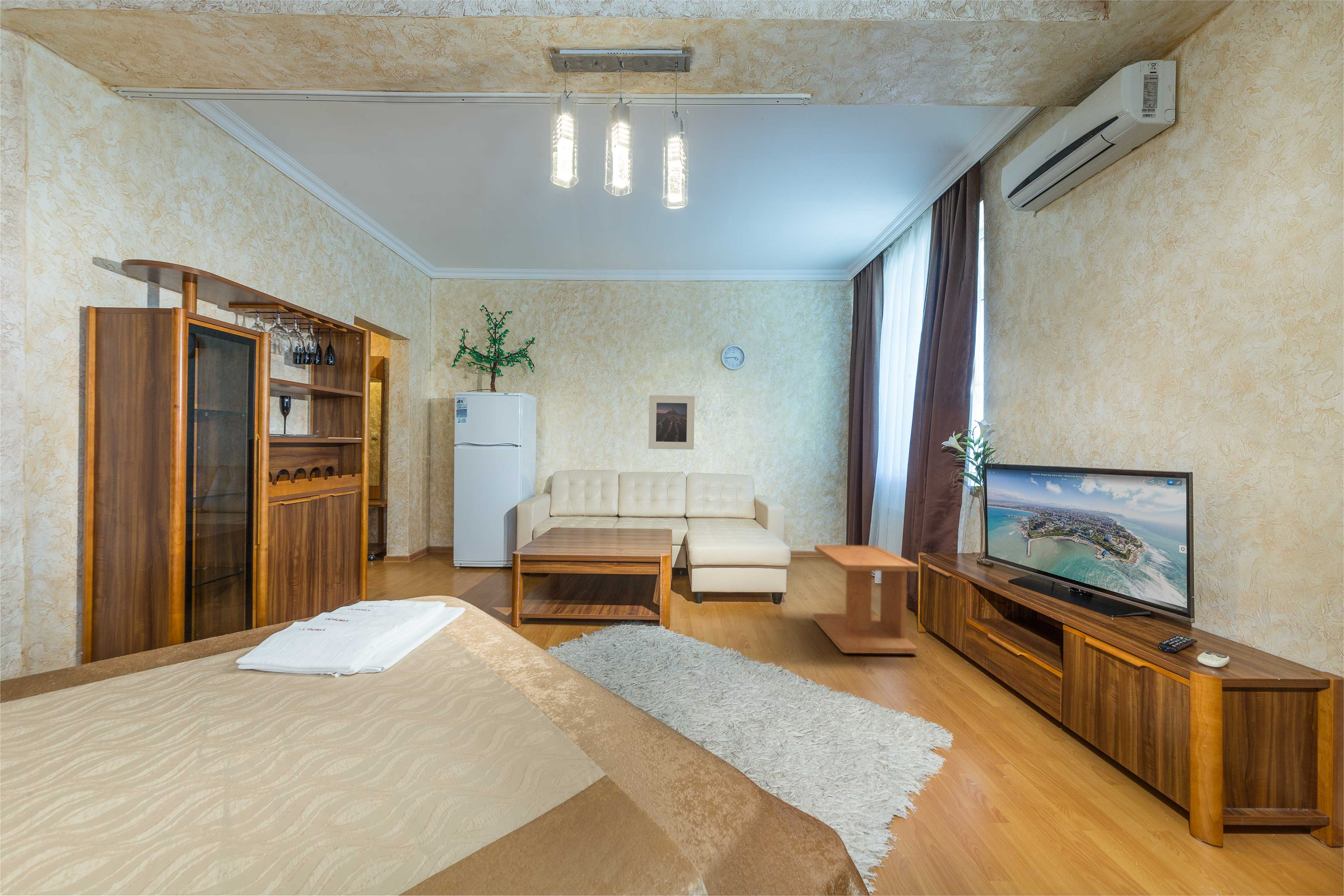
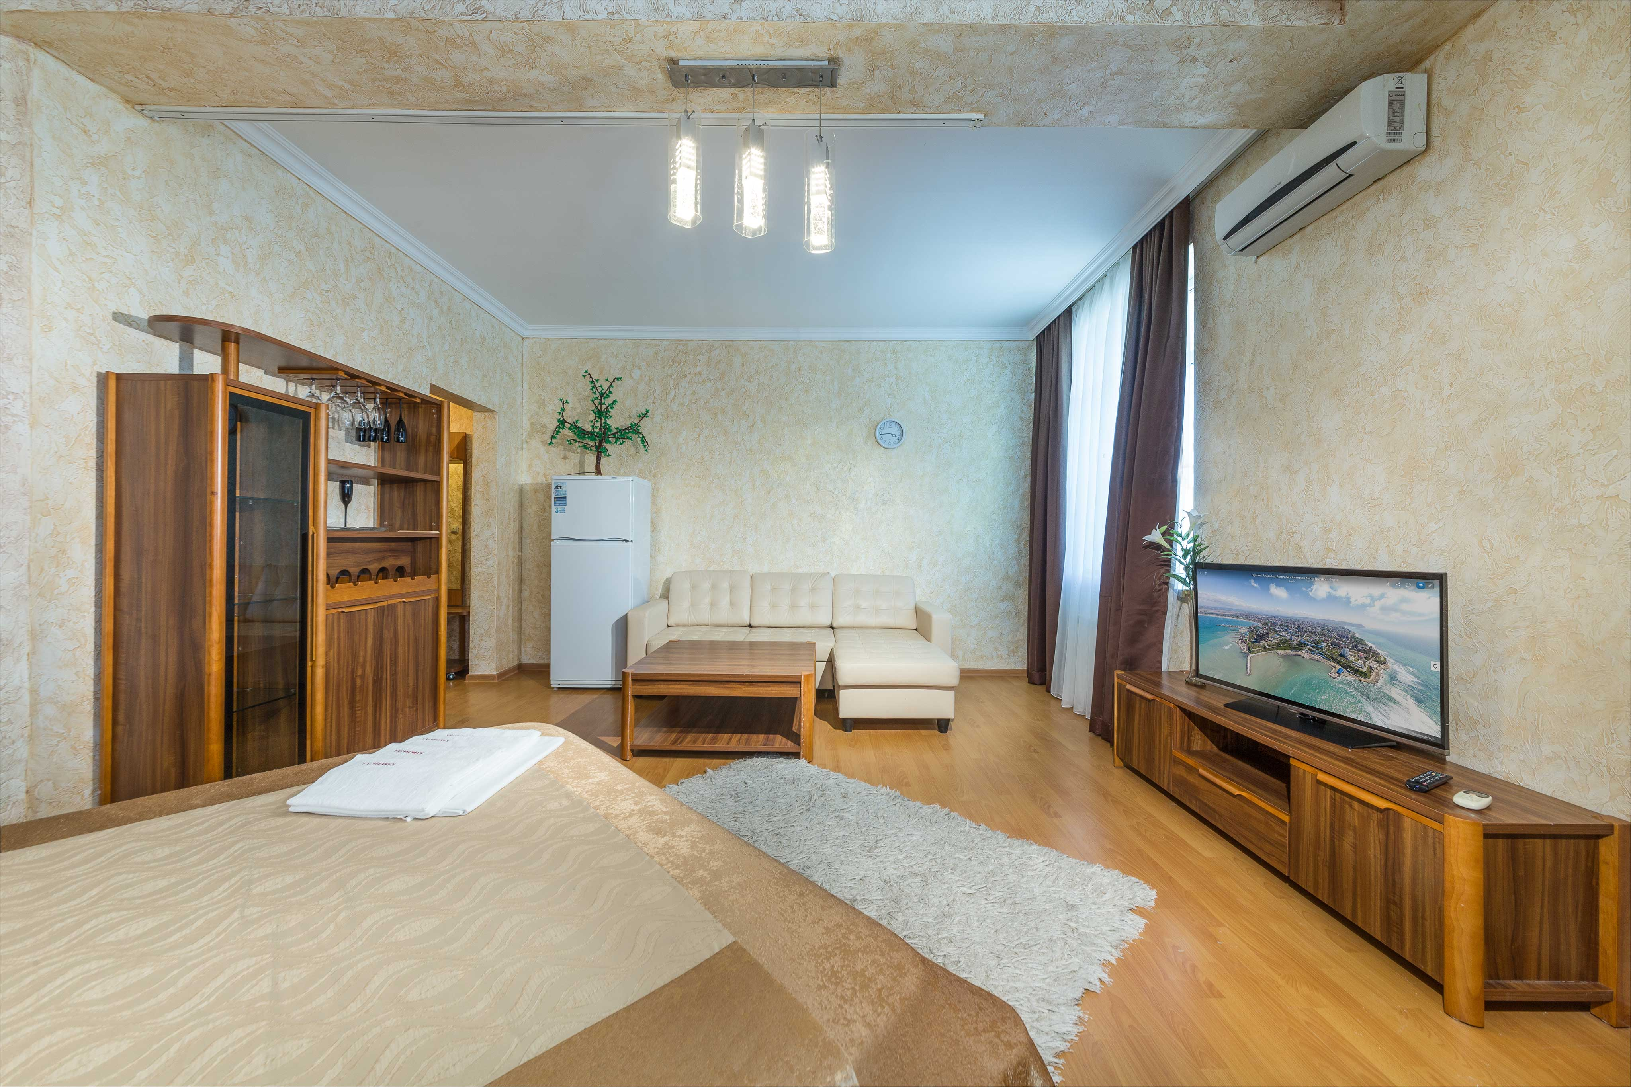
- side table [813,545,919,654]
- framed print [648,395,695,450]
